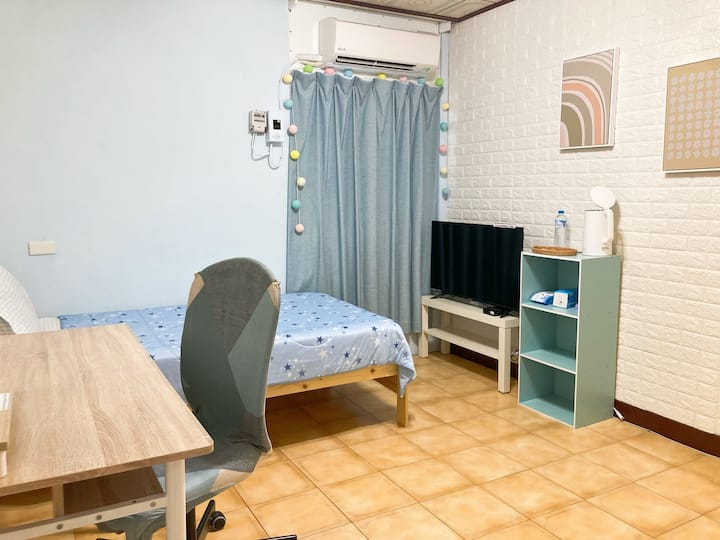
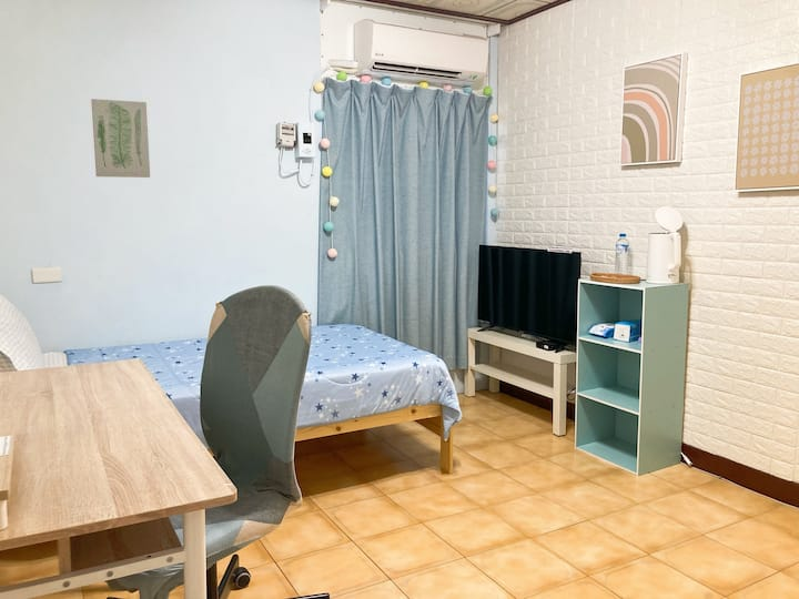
+ wall art [90,98,151,179]
